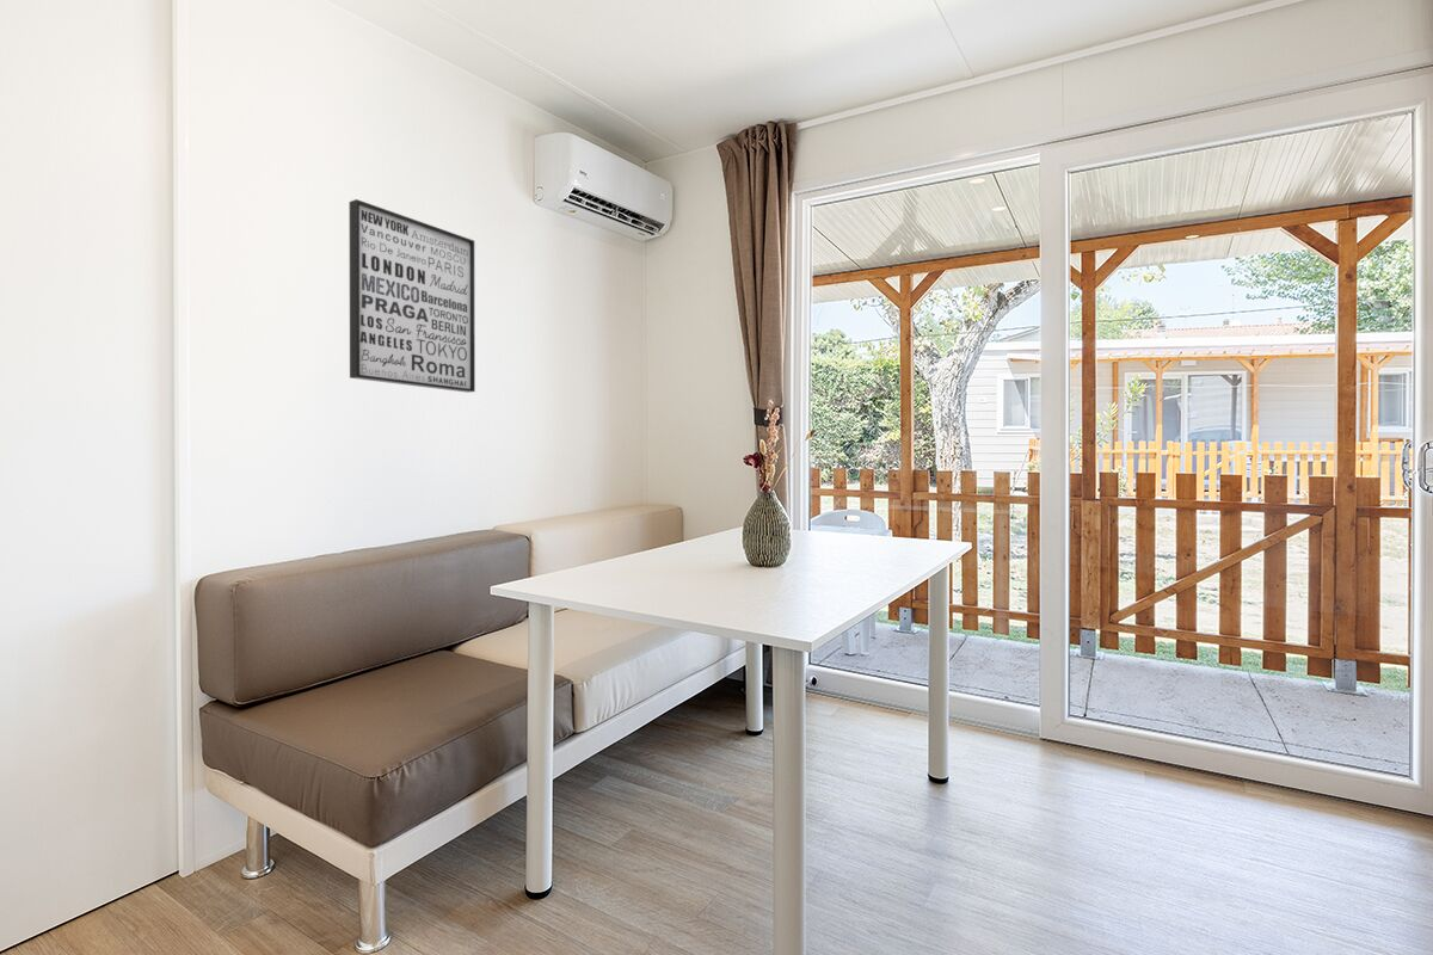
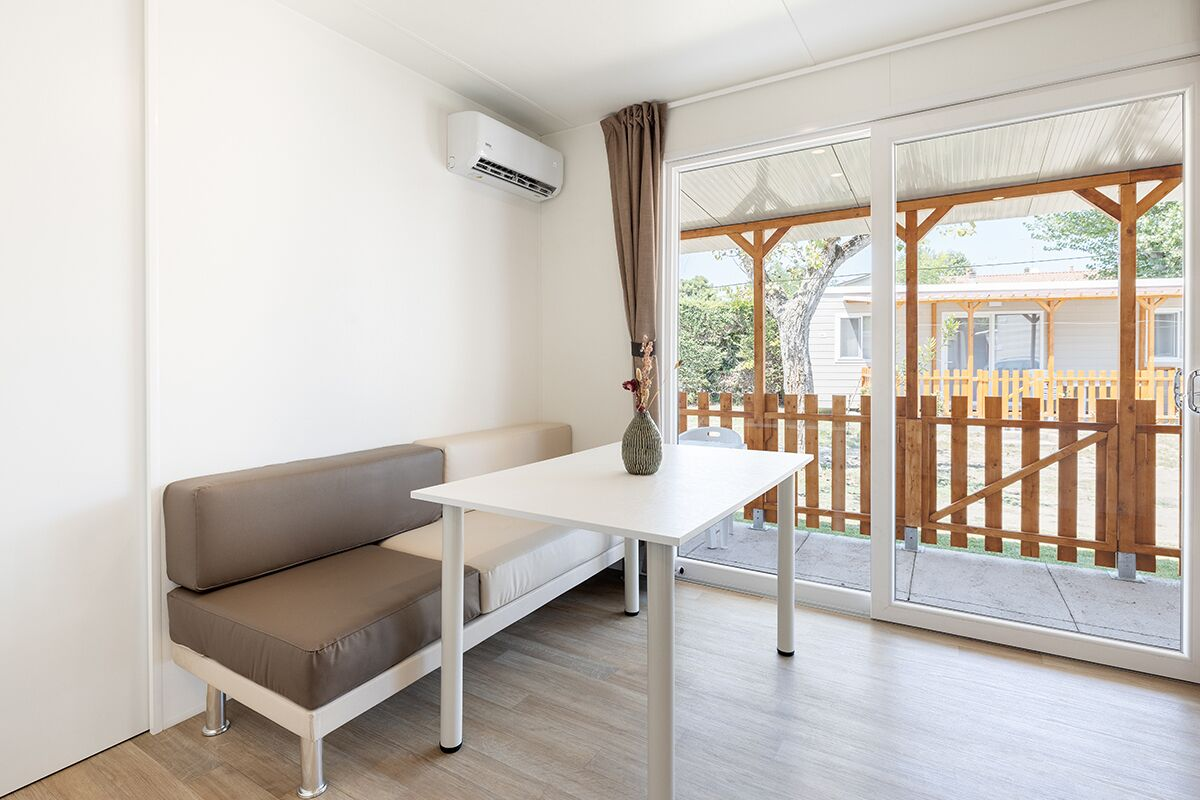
- wall art [349,198,476,394]
